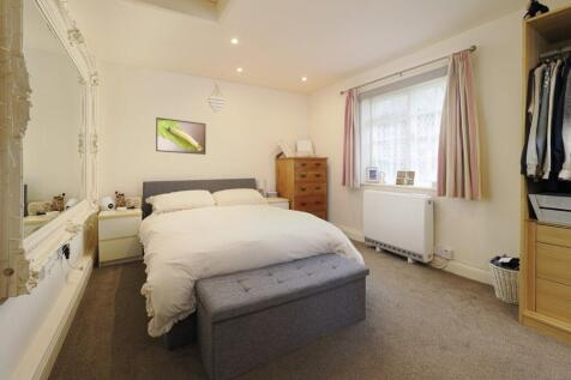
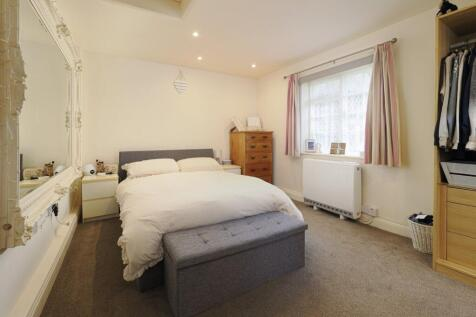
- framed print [155,116,208,156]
